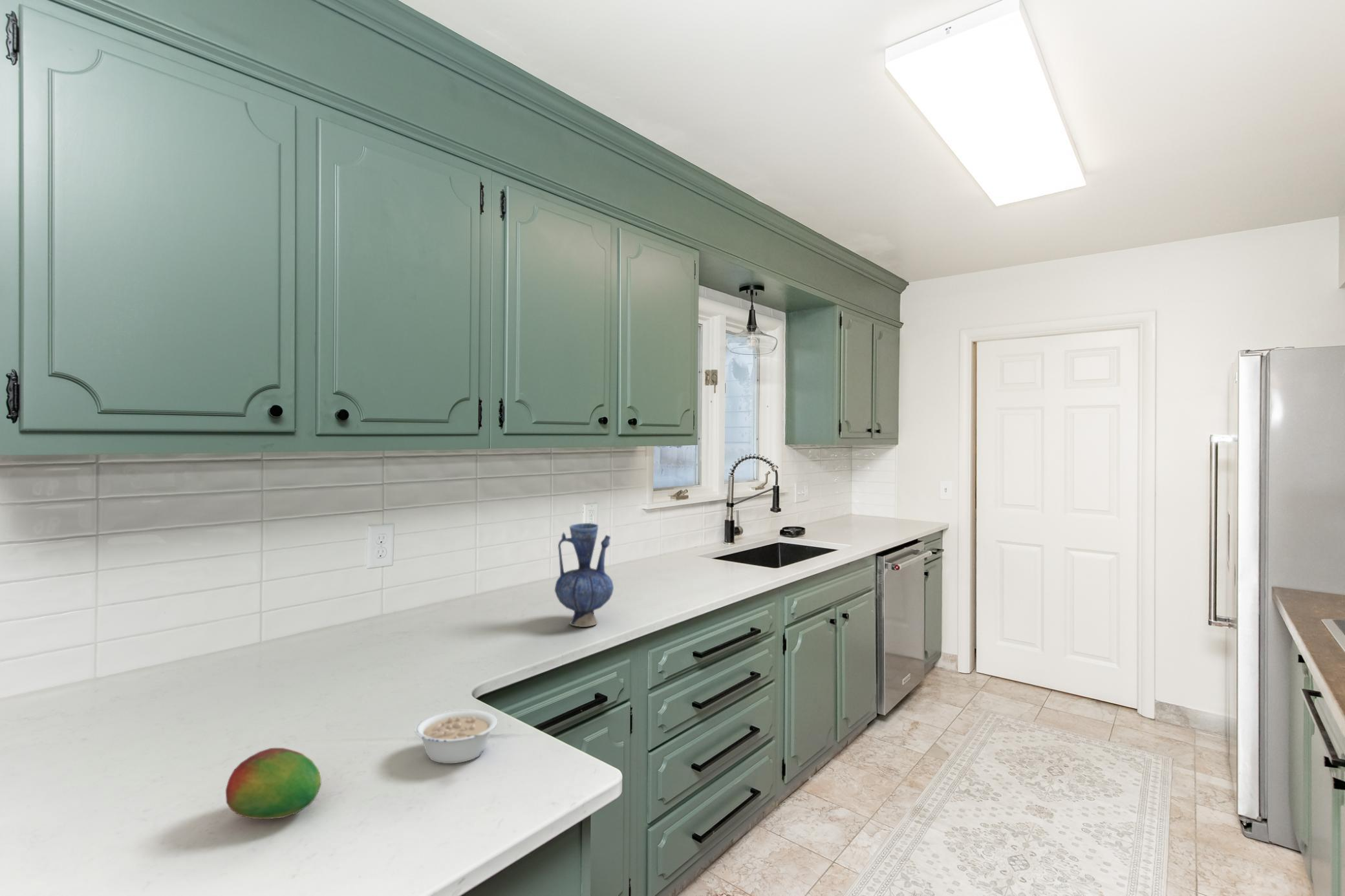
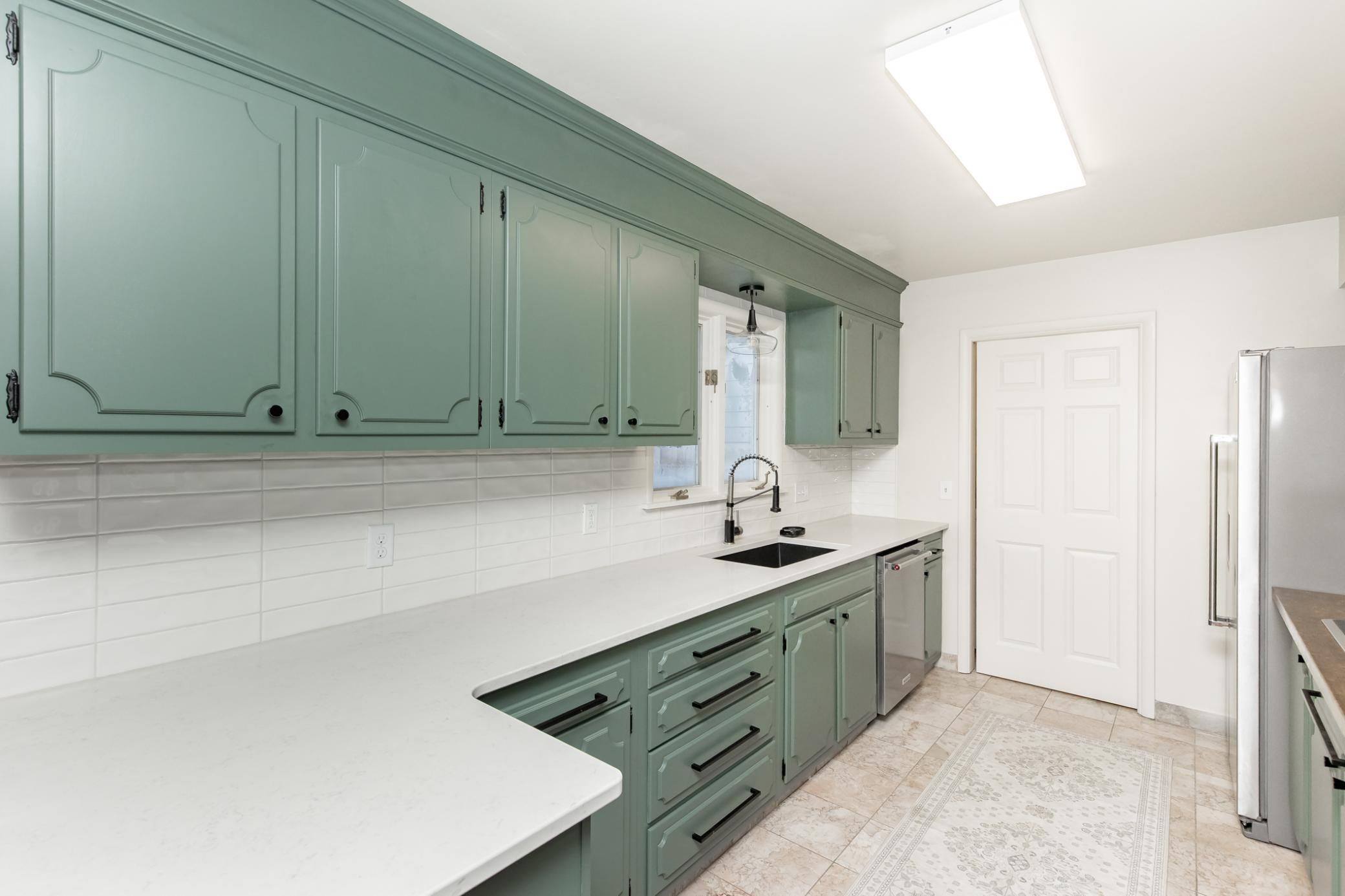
- vase [554,522,614,628]
- fruit [225,747,322,820]
- legume [414,709,498,764]
